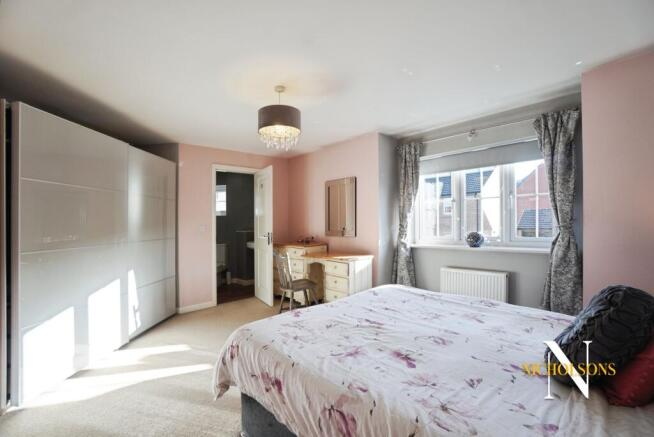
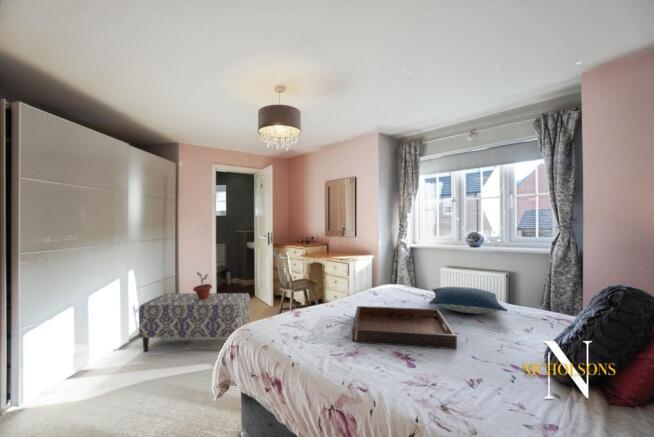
+ serving tray [351,305,458,350]
+ potted plant [192,271,213,300]
+ pillow [428,286,509,314]
+ bench [138,292,251,352]
